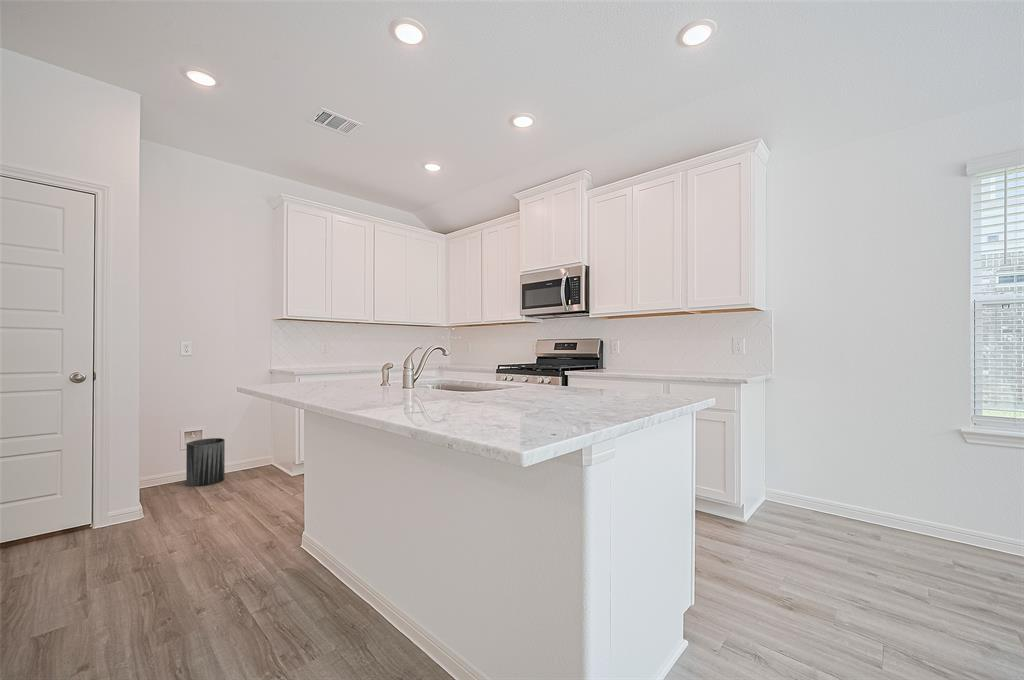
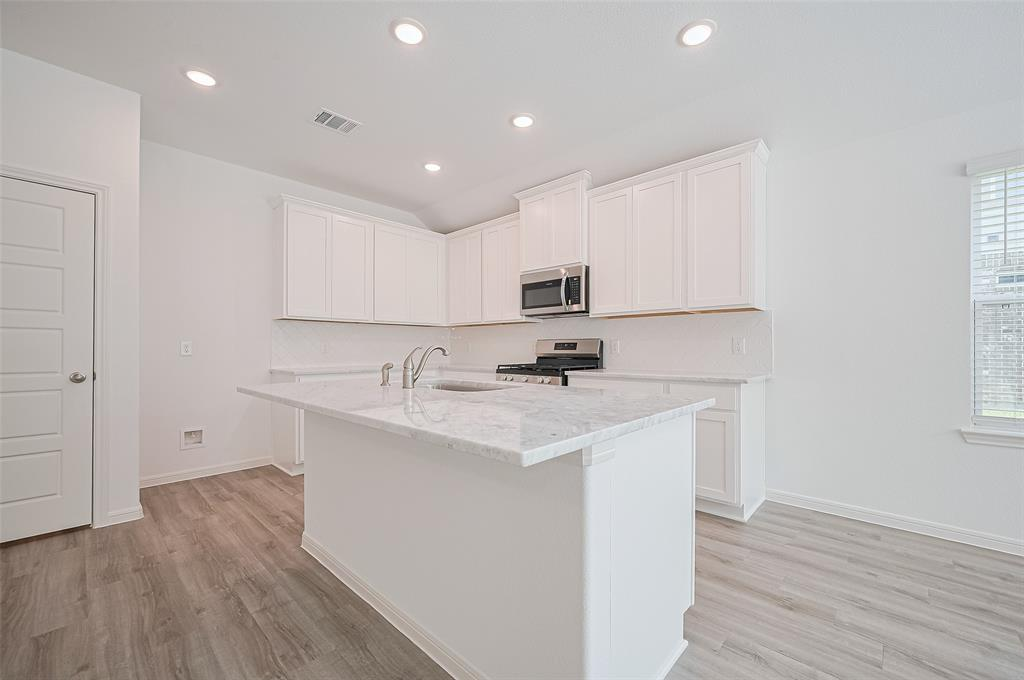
- trash can [185,437,226,488]
